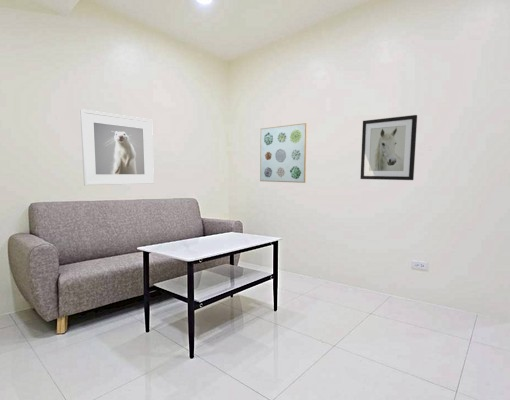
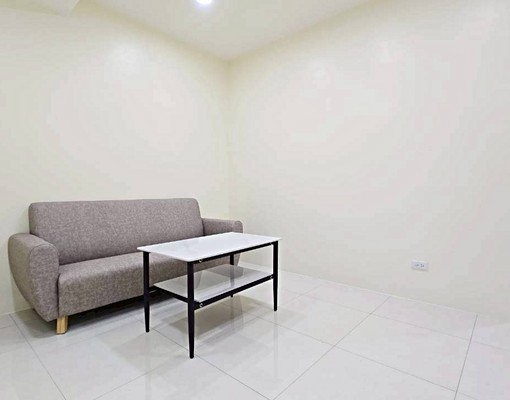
- wall art [359,114,418,181]
- wall art [259,122,308,184]
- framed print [79,108,155,186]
